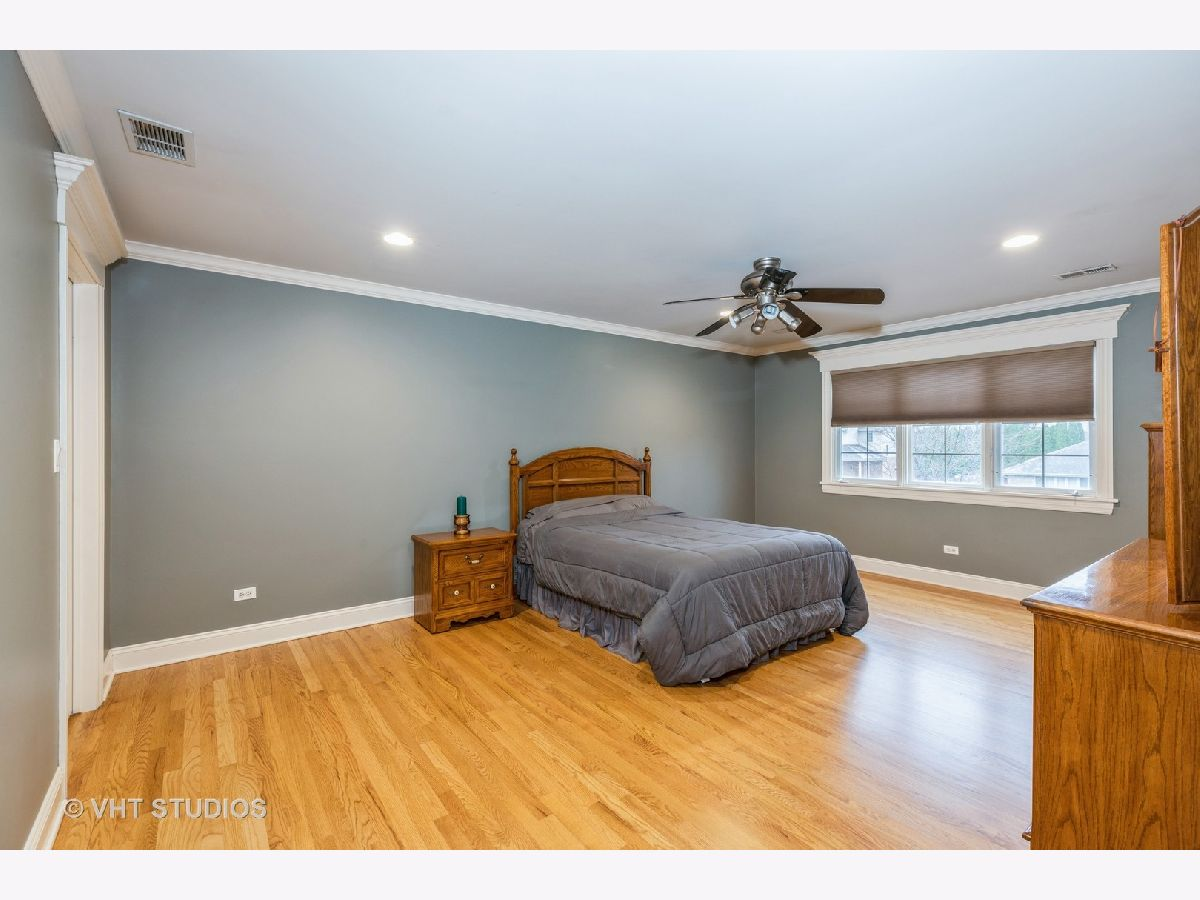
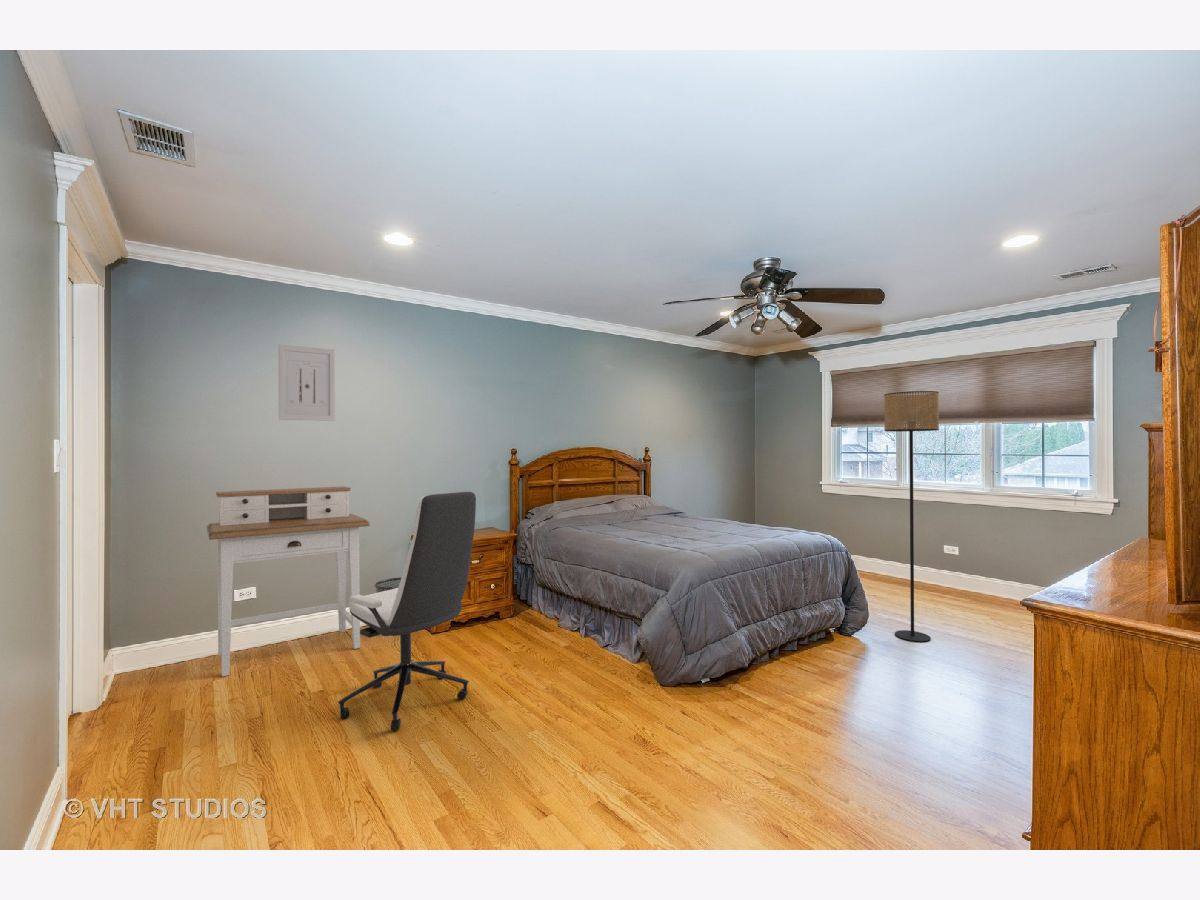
+ waste bin [373,576,401,593]
+ desk [206,485,371,677]
+ floor lamp [883,390,940,643]
+ wall art [277,343,336,422]
+ office chair [337,491,477,731]
